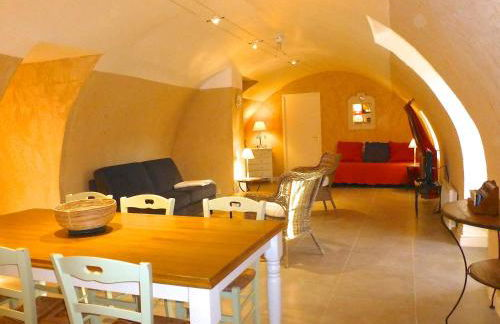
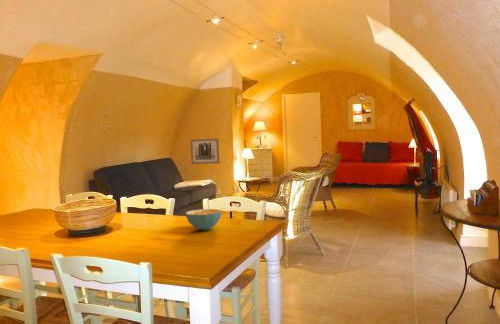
+ cereal bowl [185,208,222,231]
+ wall art [190,138,221,165]
